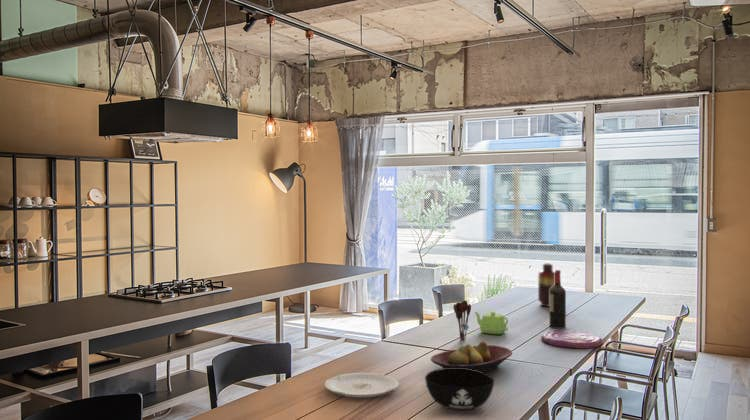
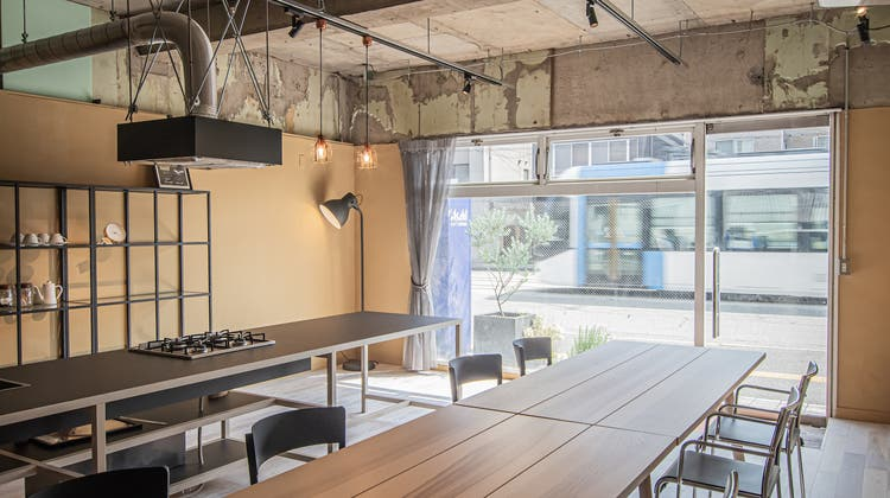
- bowl [424,368,496,411]
- fruit bowl [430,340,513,373]
- plate [540,329,604,350]
- teapot [473,311,509,335]
- plate [324,372,399,399]
- utensil holder [453,299,472,342]
- vase [537,262,555,308]
- wine bottle [549,269,567,330]
